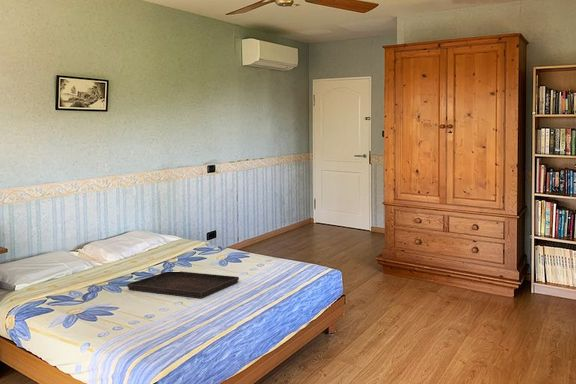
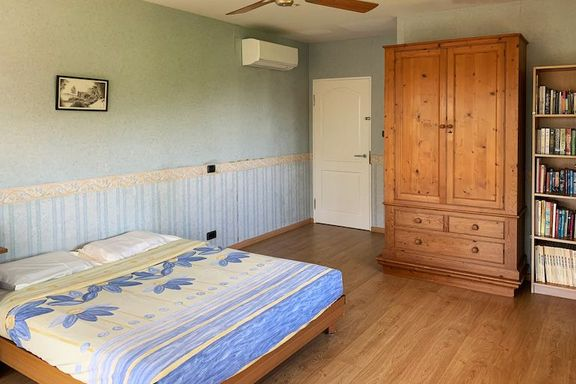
- serving tray [126,270,240,299]
